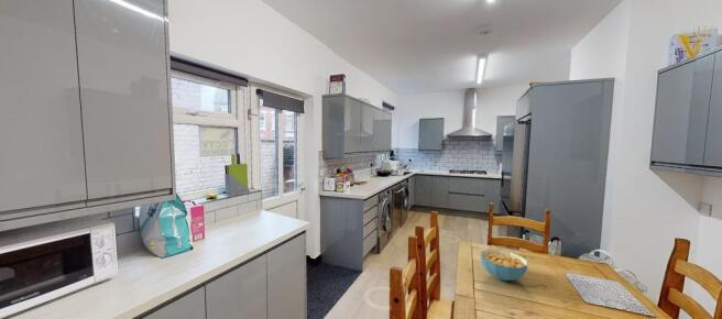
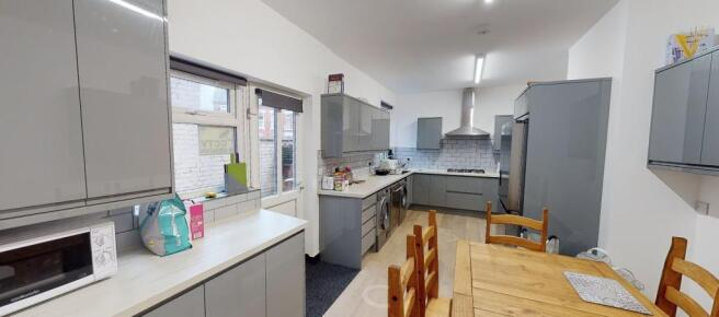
- cereal bowl [480,249,528,282]
